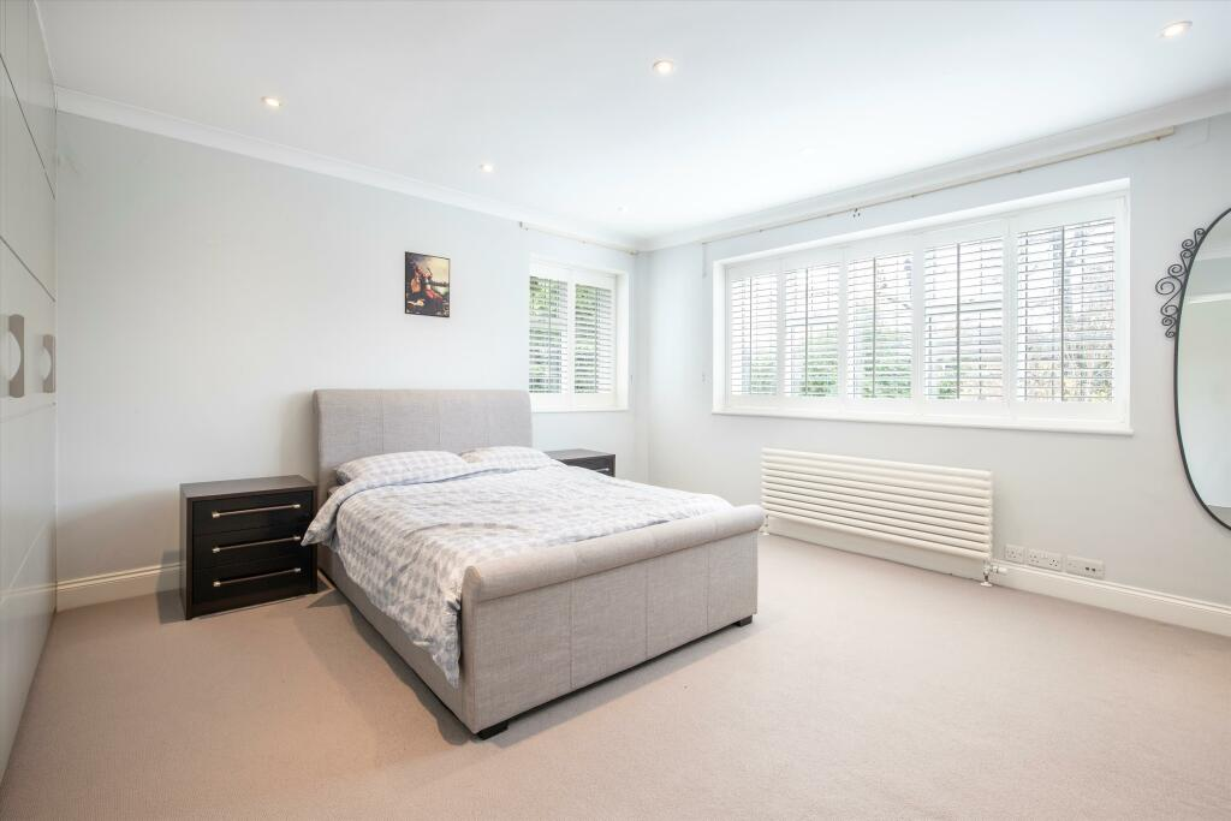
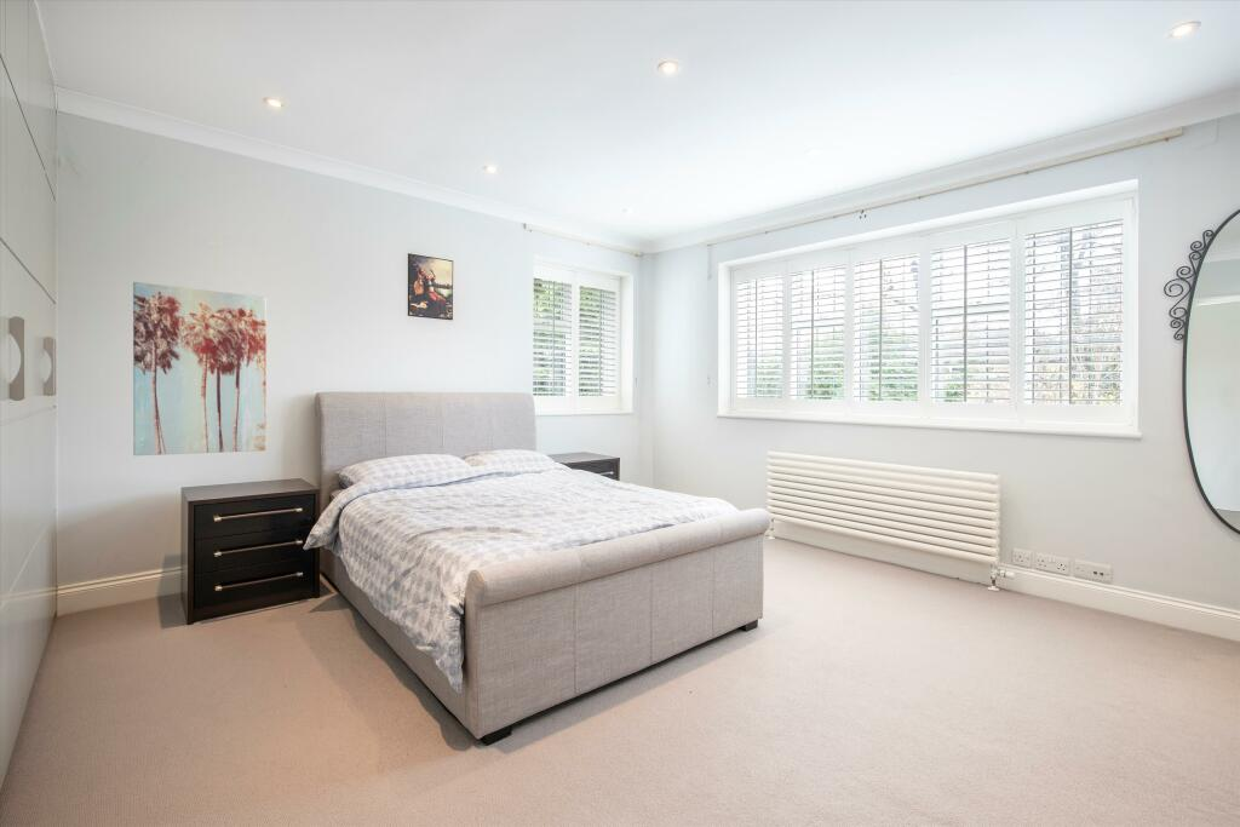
+ wall art [132,281,268,456]
